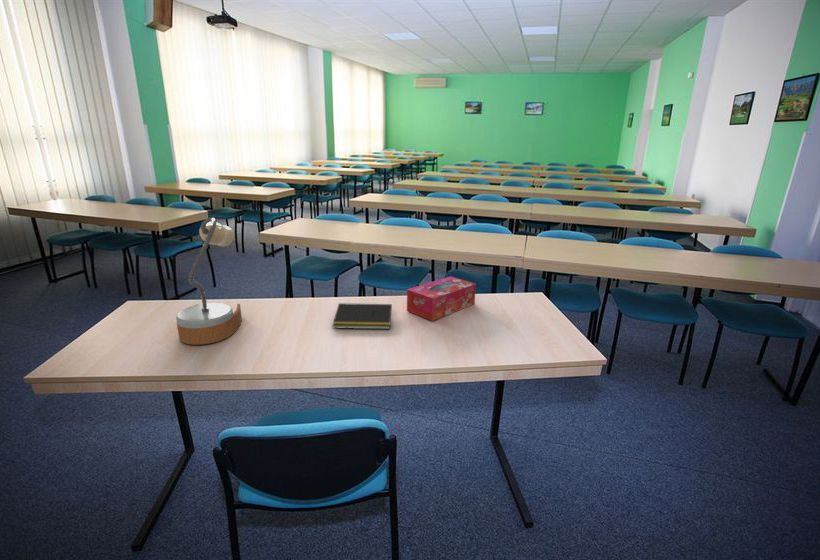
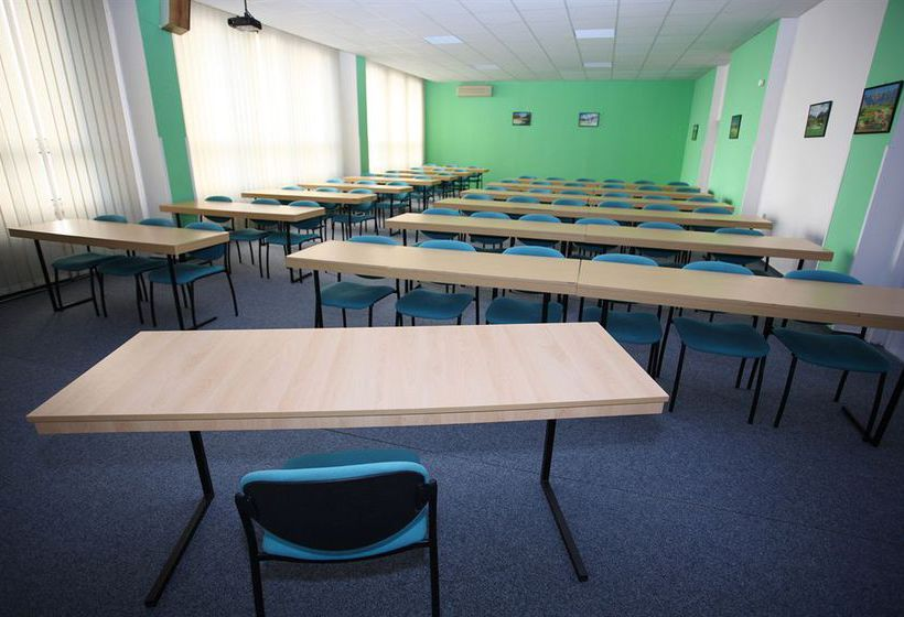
- table lamp [175,216,243,346]
- notepad [331,302,393,330]
- tissue box [406,275,477,322]
